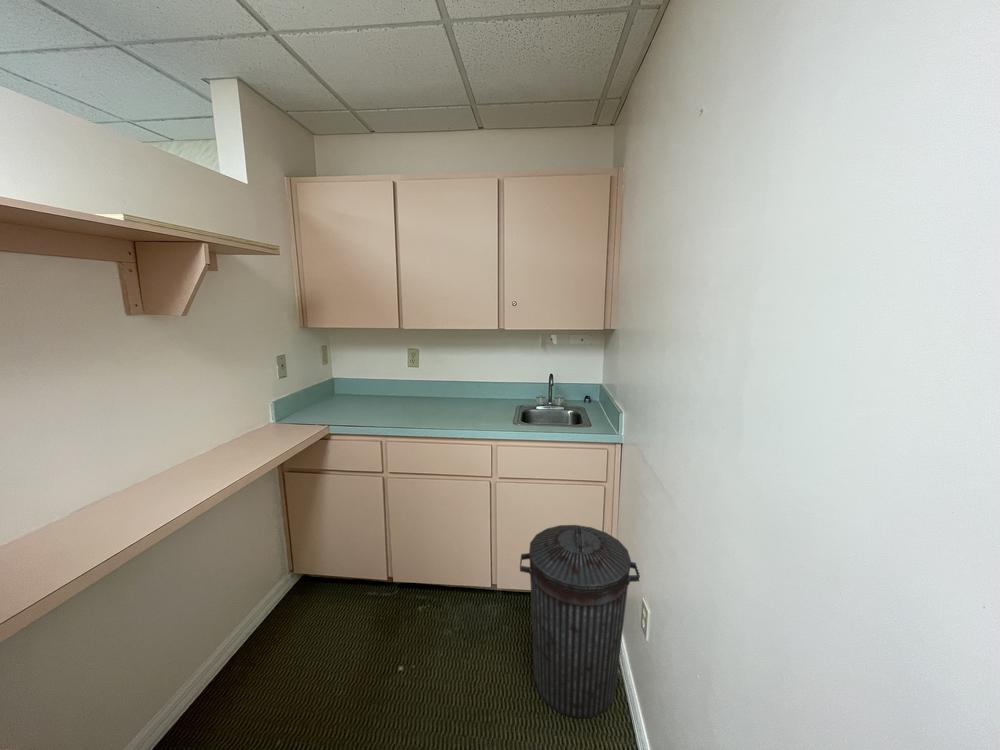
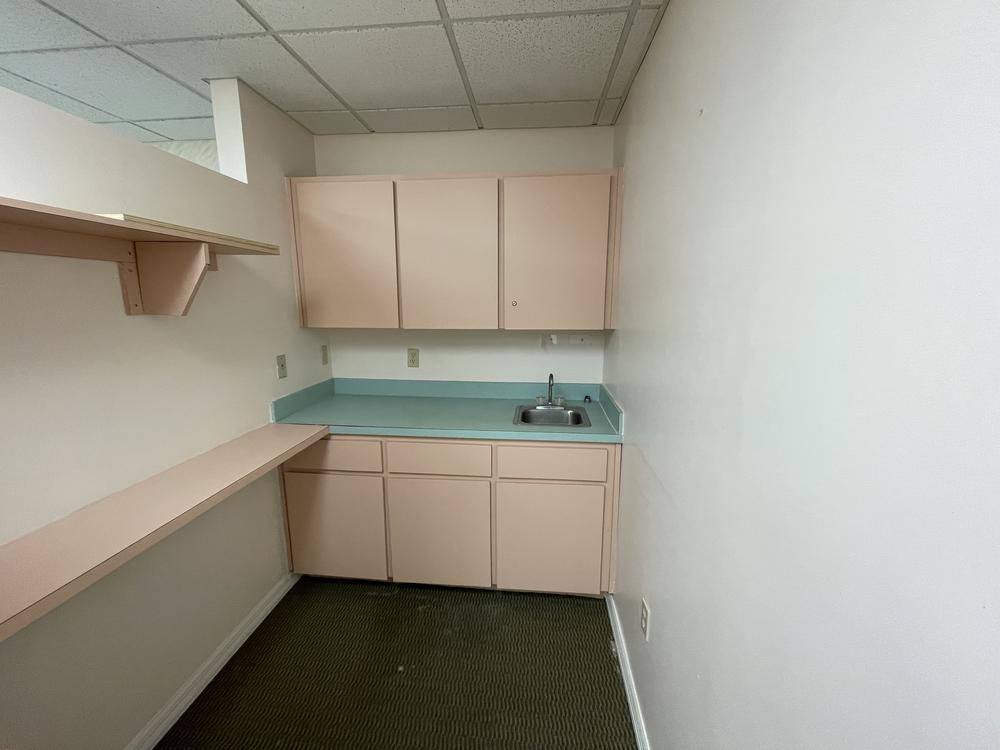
- trash can [519,524,641,719]
